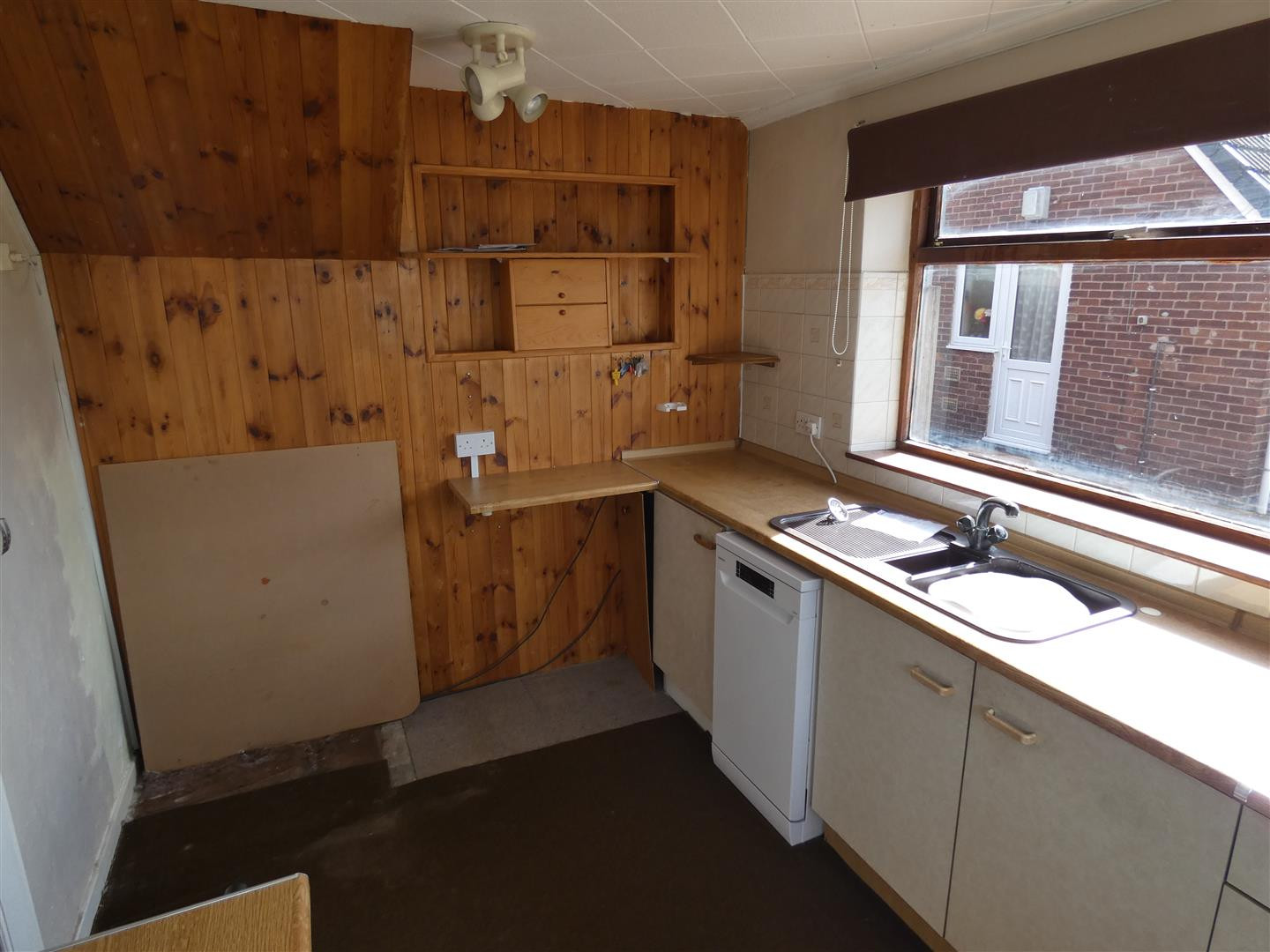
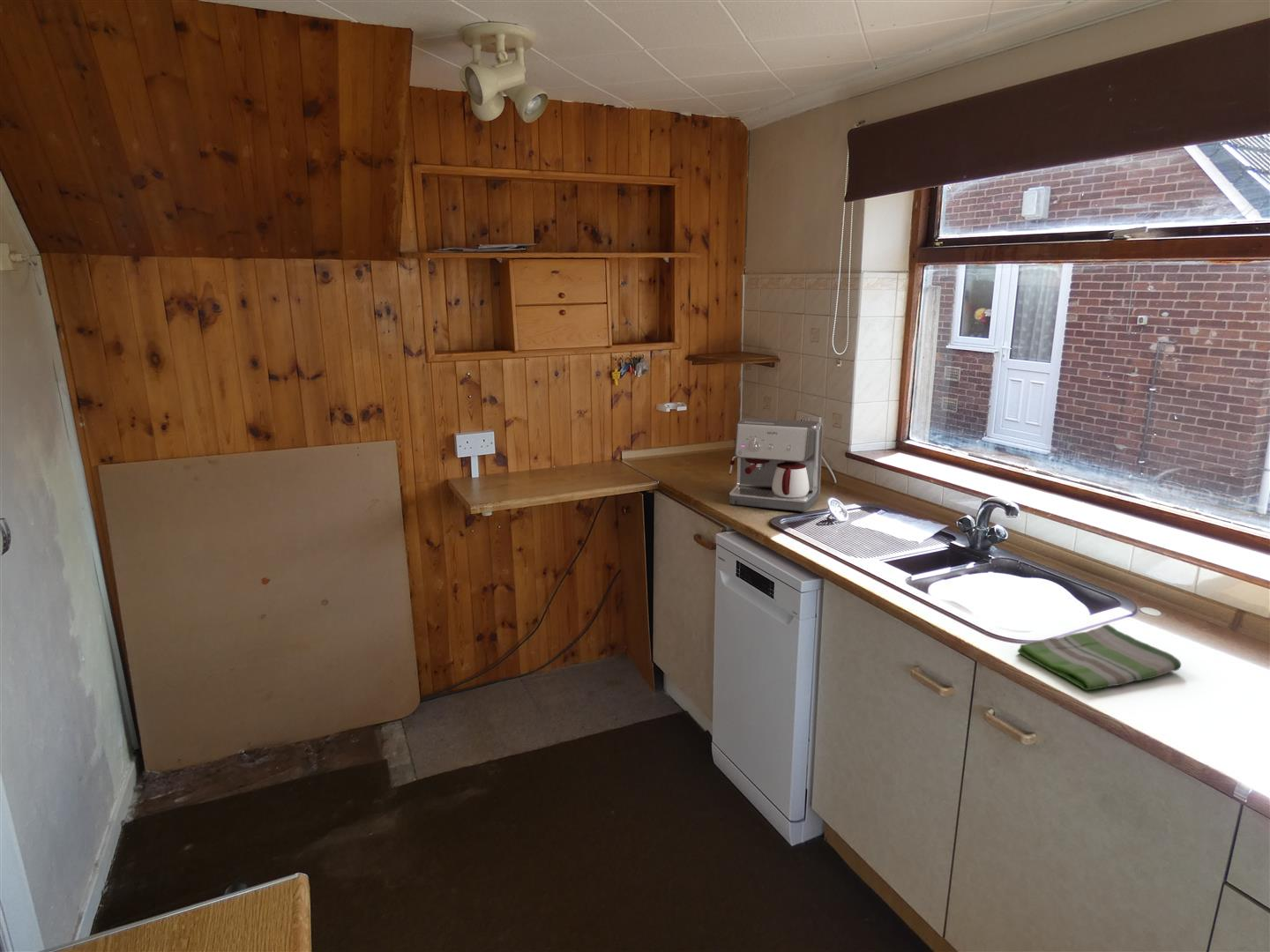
+ coffee maker [728,417,824,512]
+ dish towel [1017,623,1182,692]
